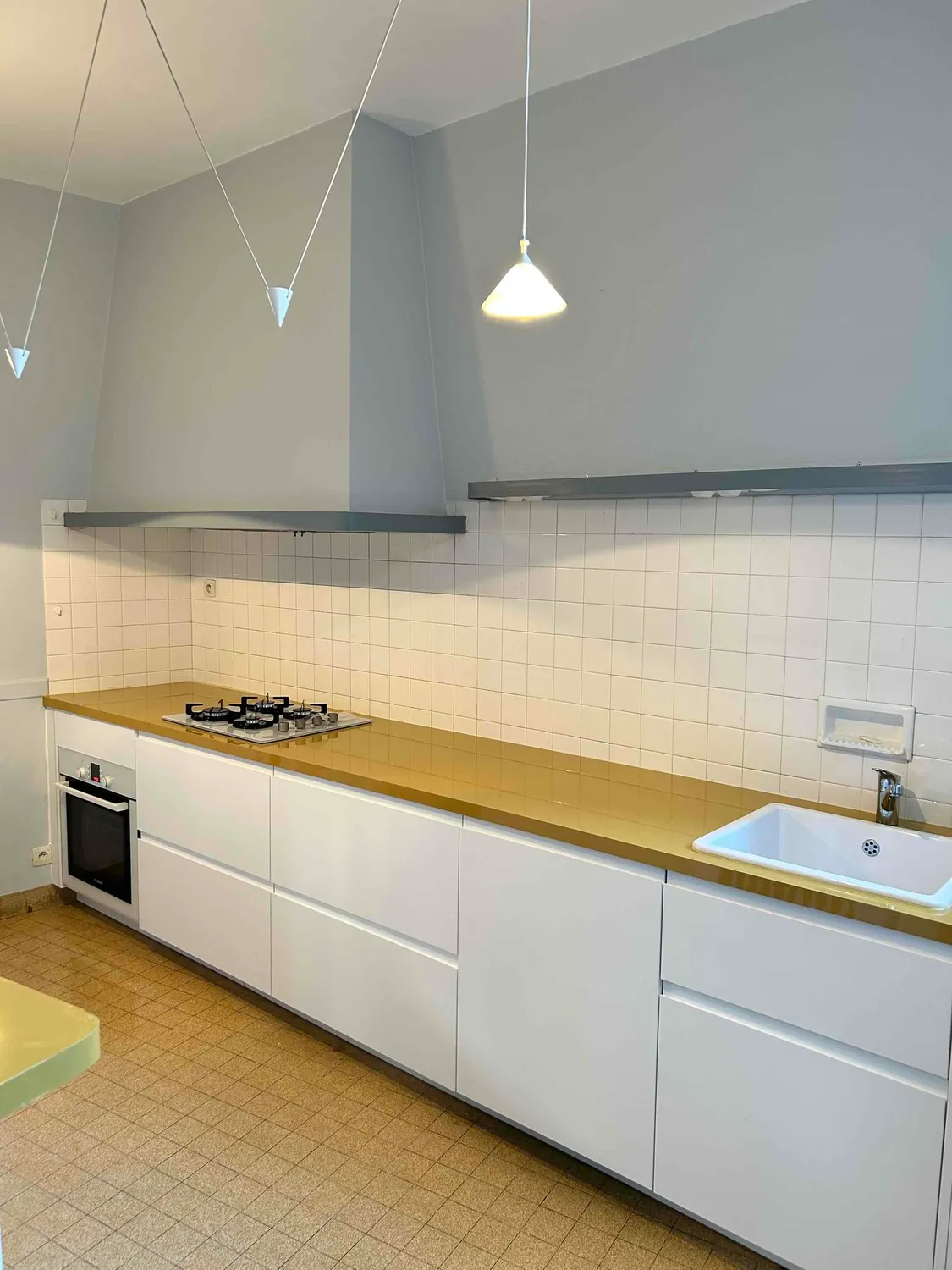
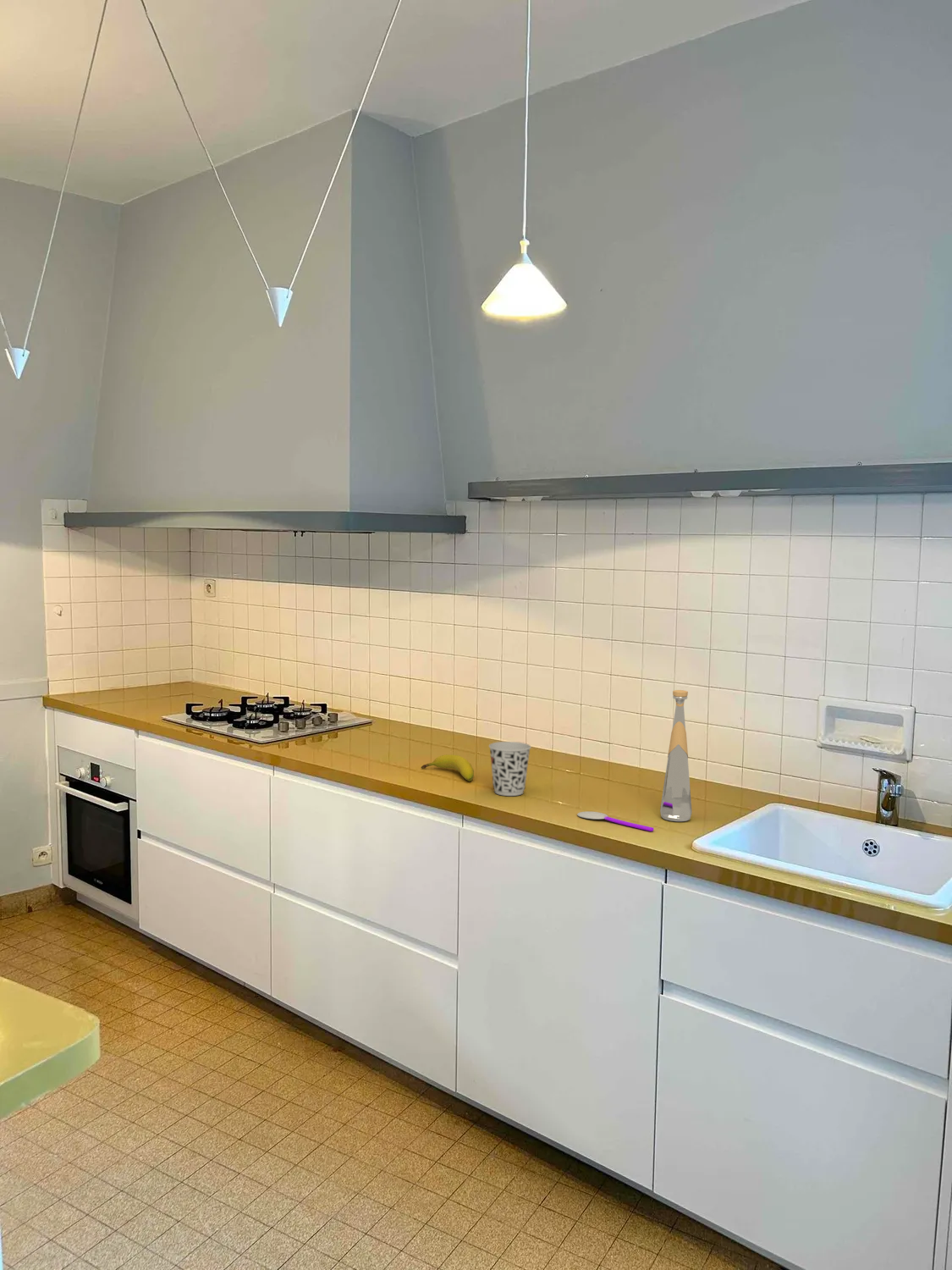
+ fruit [421,754,475,781]
+ cup [488,741,531,797]
+ spoon [576,810,655,832]
+ bottle [659,689,693,822]
